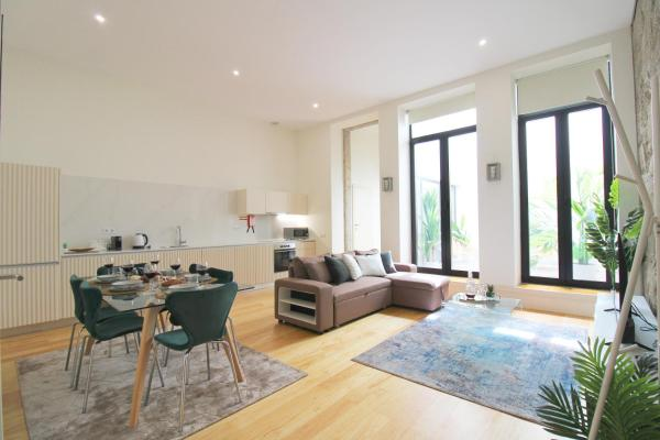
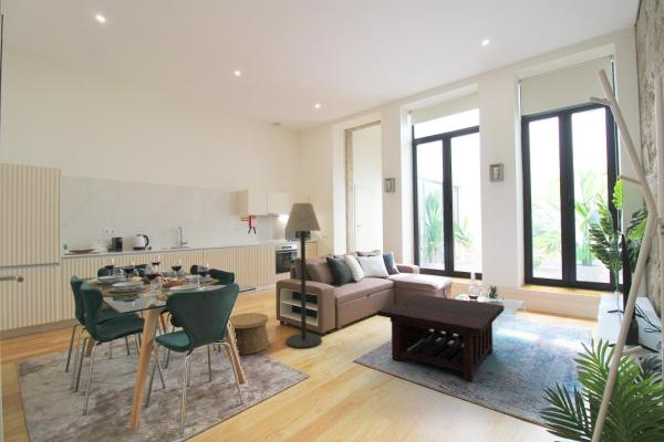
+ floor lamp [283,202,322,349]
+ coffee table [376,293,505,382]
+ basket [229,312,270,356]
